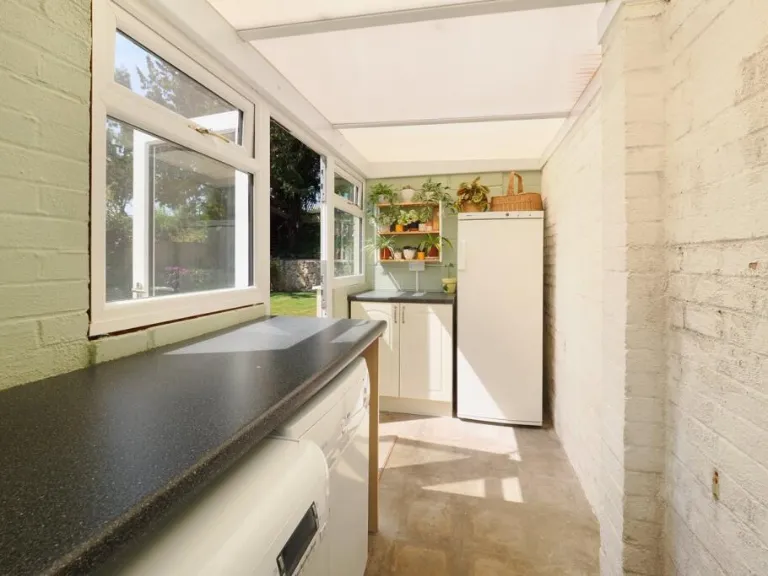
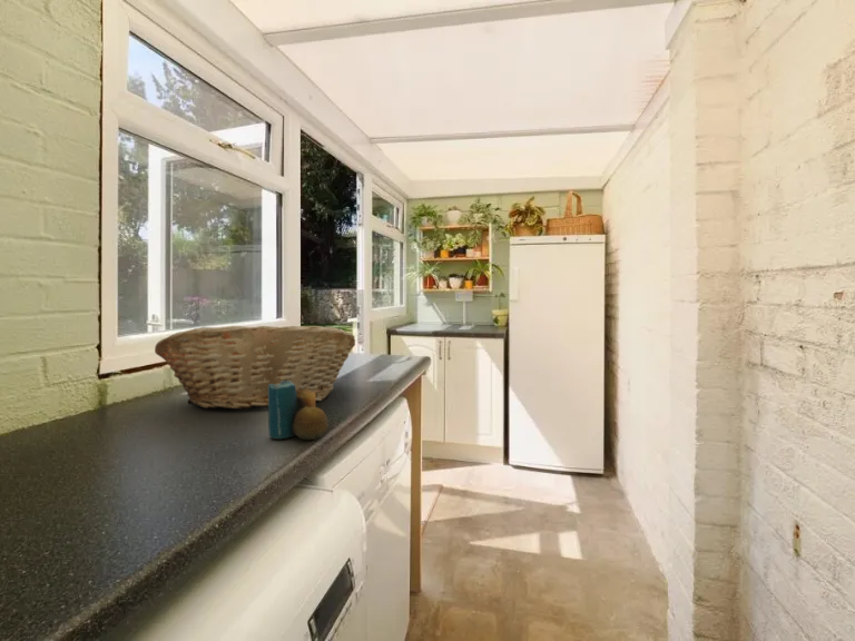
+ fruit basket [154,325,356,411]
+ candle [267,381,328,441]
